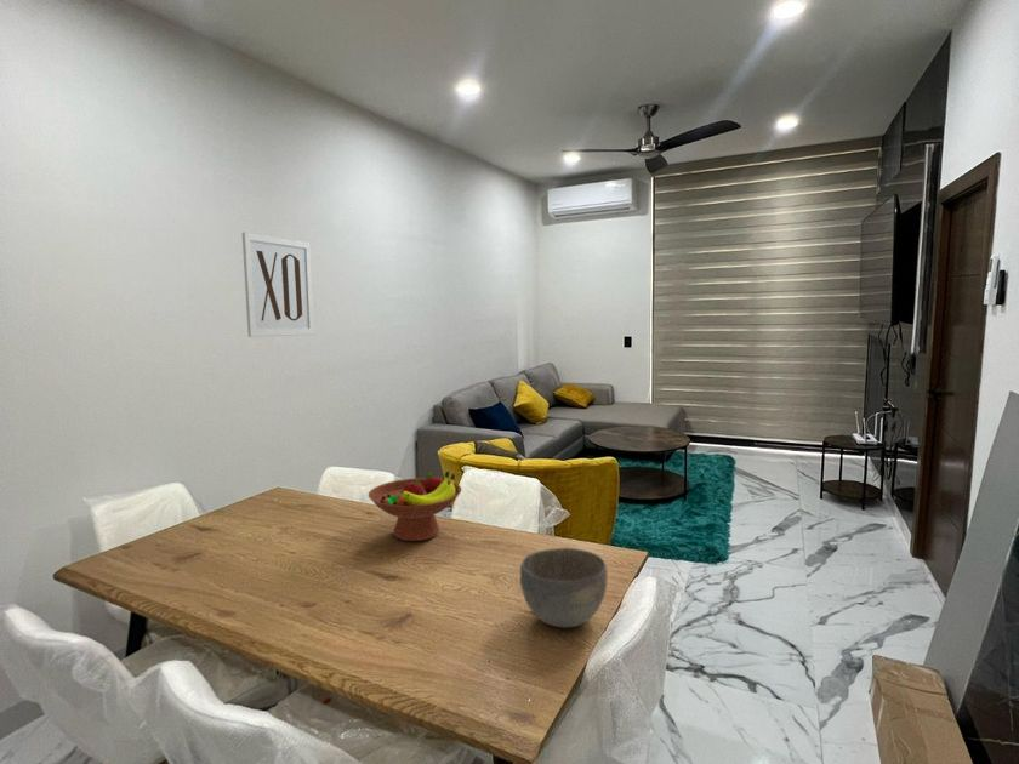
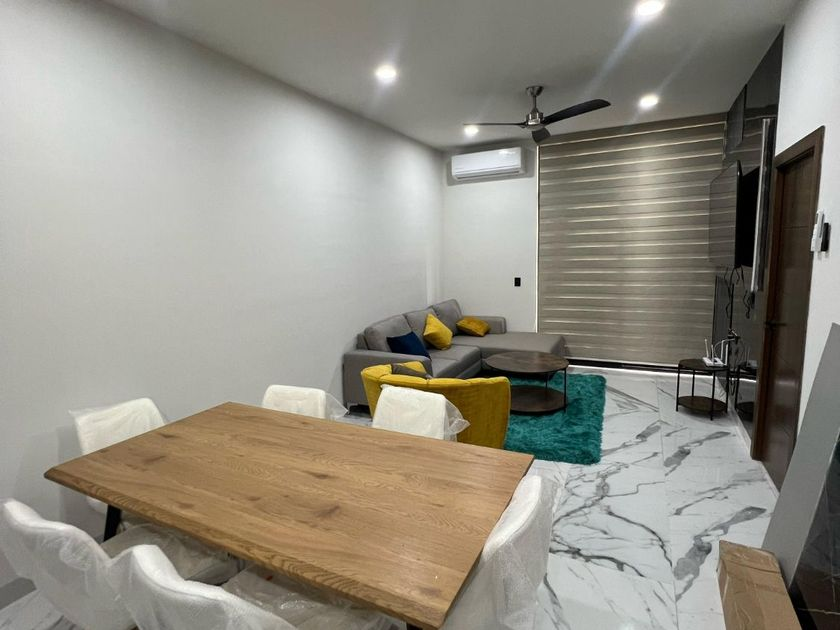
- wall art [241,232,315,338]
- fruit bowl [368,471,462,542]
- bowl [519,547,609,629]
